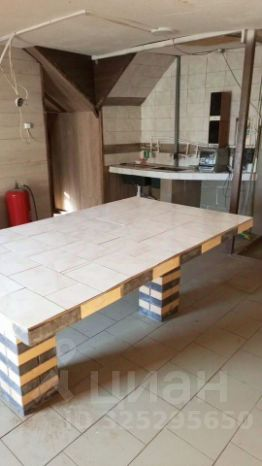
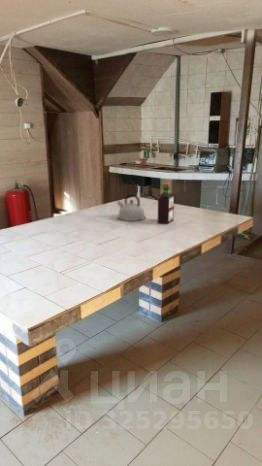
+ bottle [157,182,175,225]
+ kettle [116,193,146,222]
